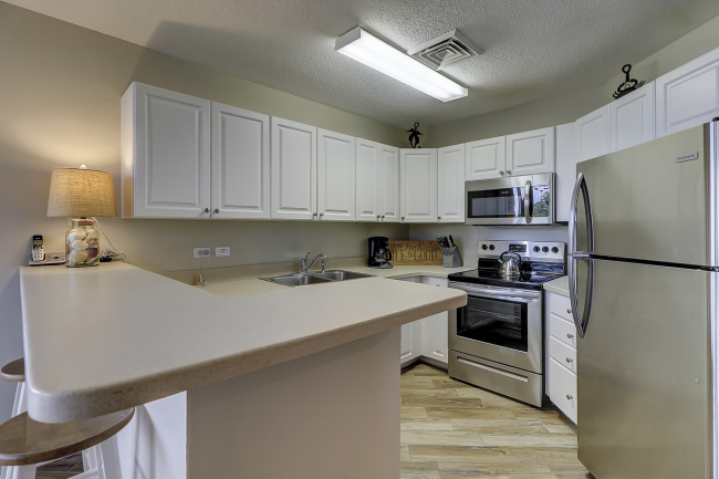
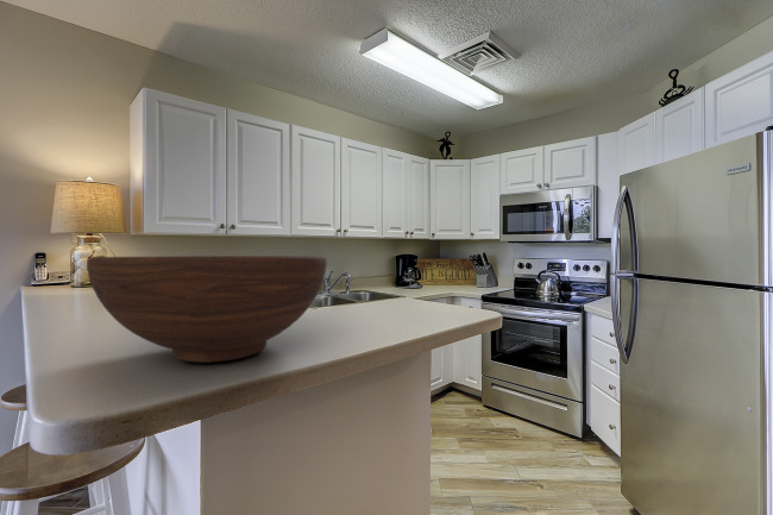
+ fruit bowl [86,255,328,364]
